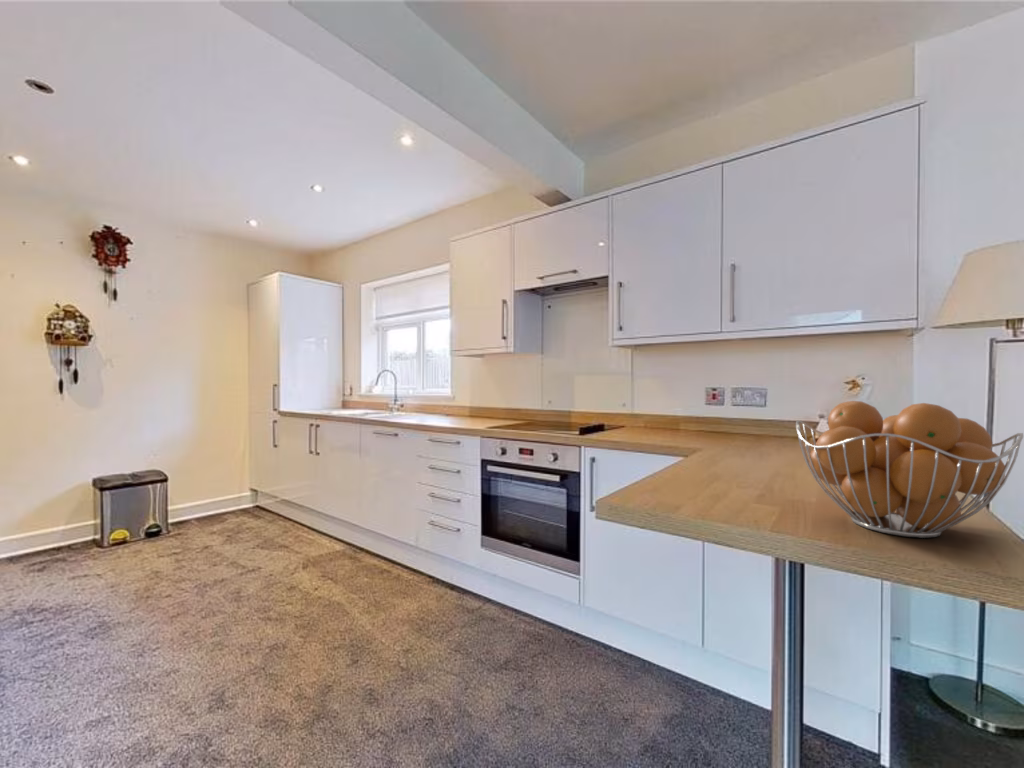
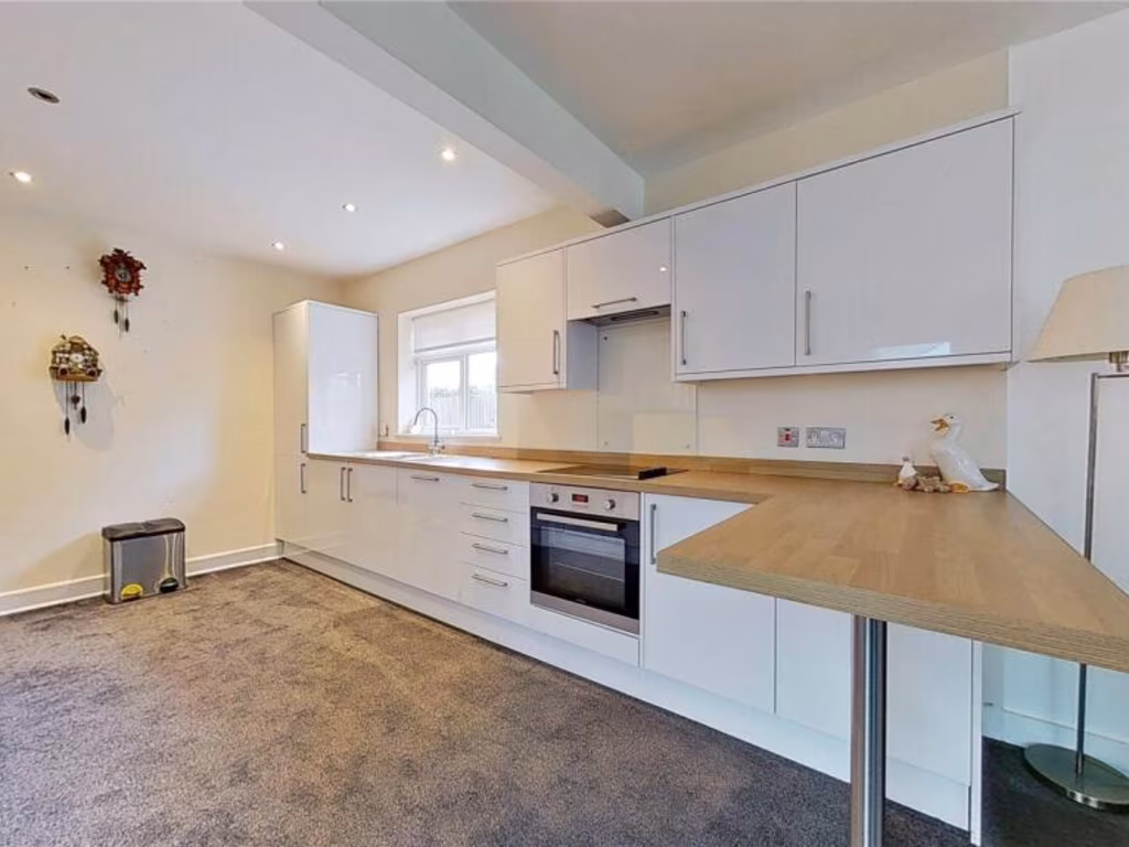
- fruit basket [795,400,1024,539]
